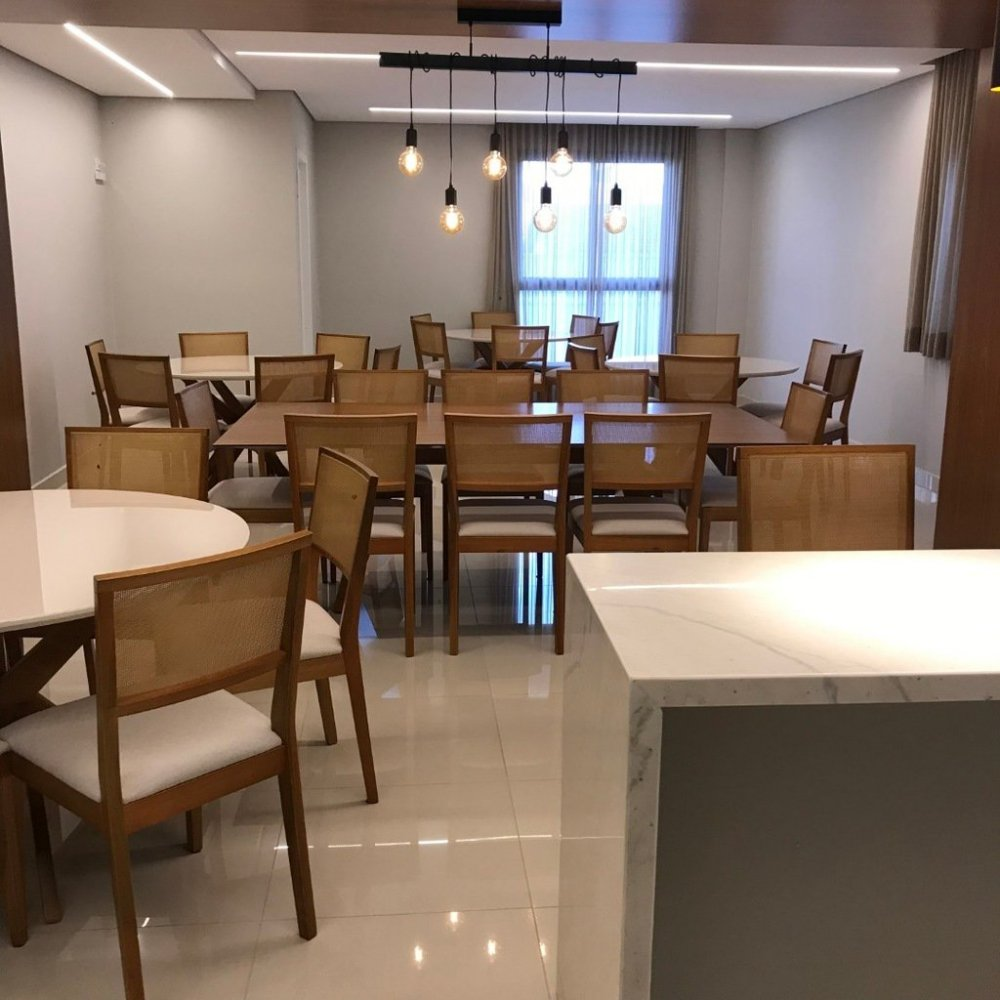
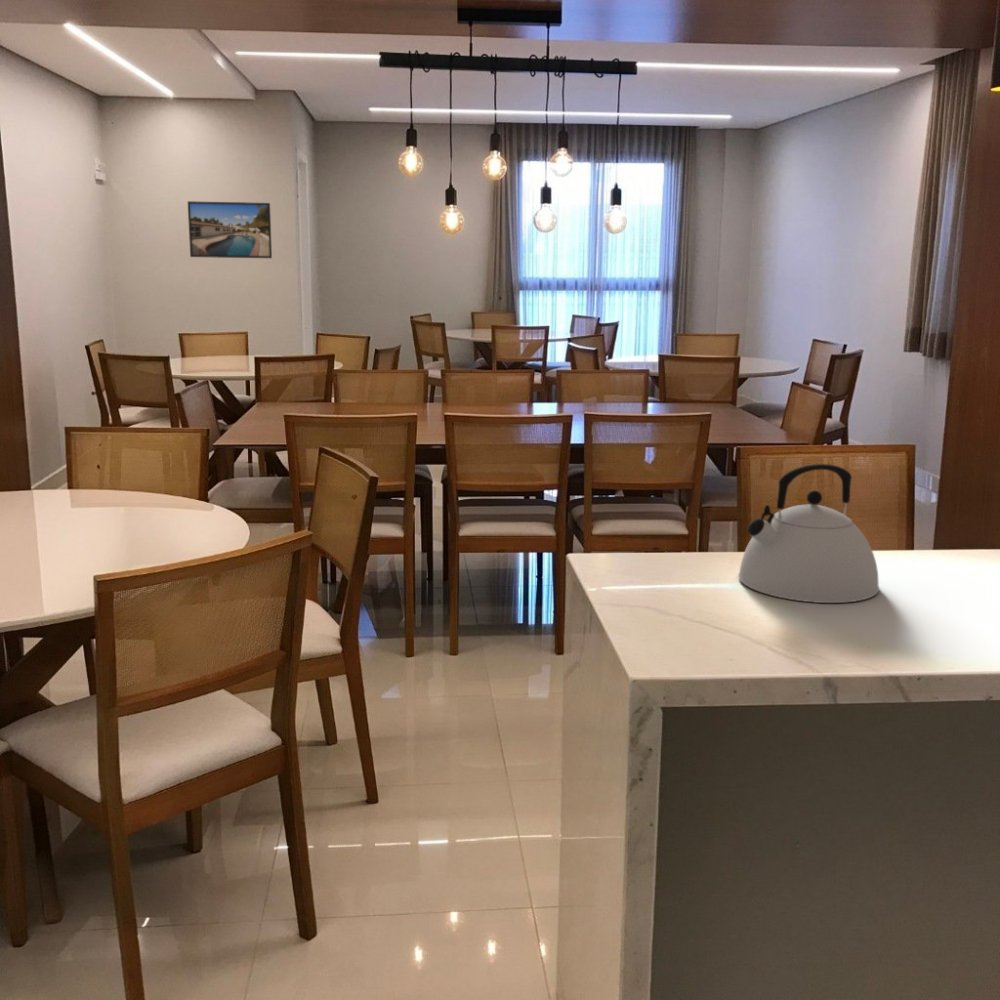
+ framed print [187,200,273,259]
+ kettle [737,463,880,604]
